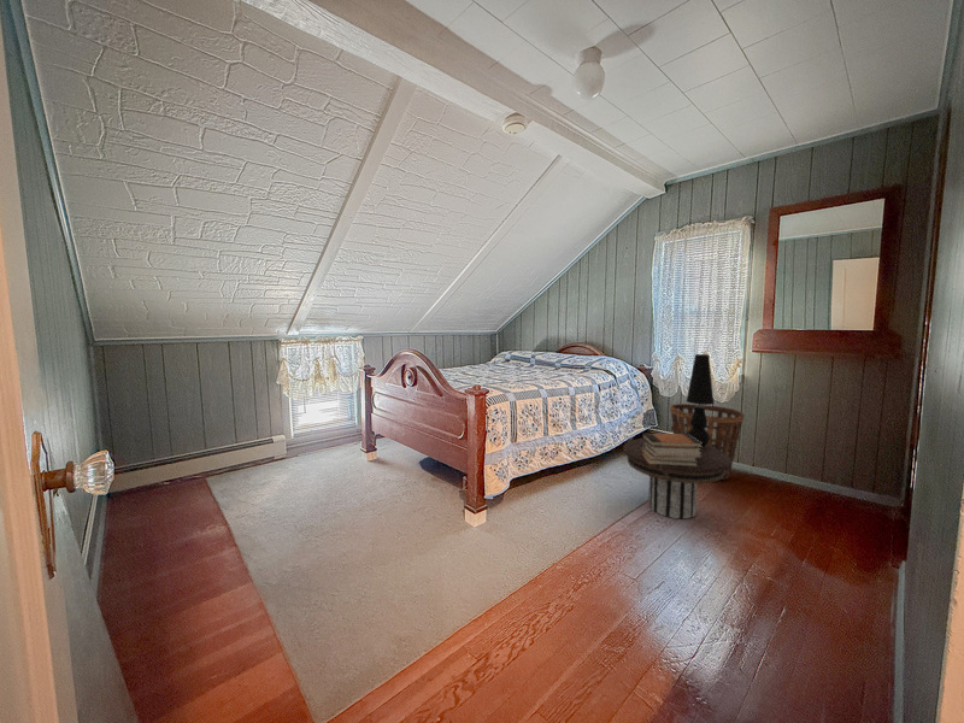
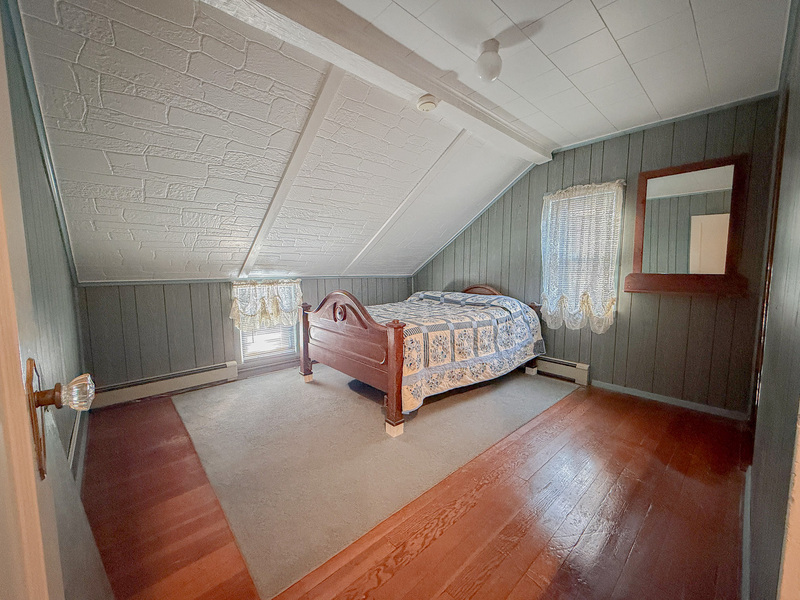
- side table [622,437,731,519]
- book stack [641,433,703,466]
- basket [669,402,745,481]
- table lamp [686,353,715,448]
